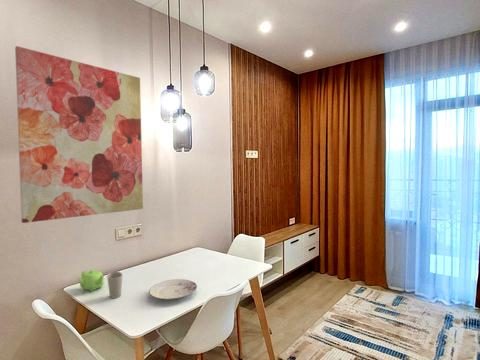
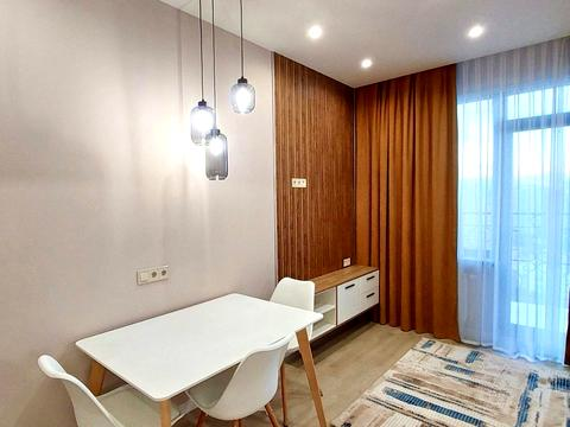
- teapot [77,269,105,293]
- wall art [14,45,144,224]
- plate [148,278,198,301]
- cup [106,270,124,299]
